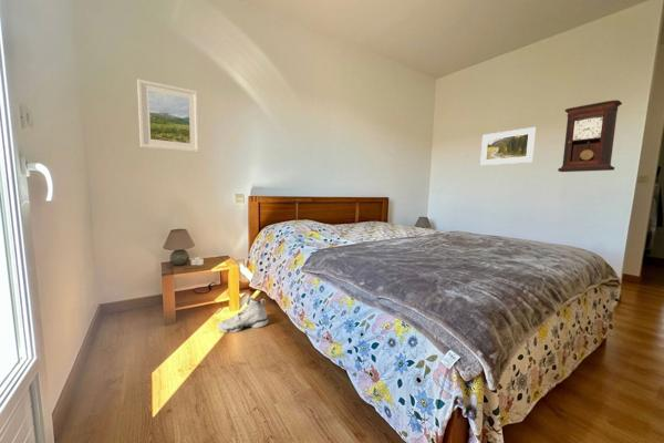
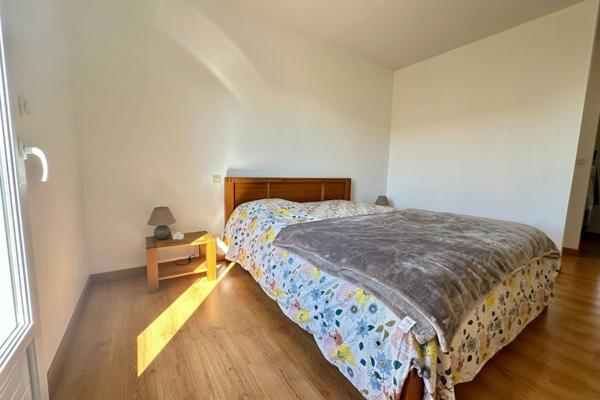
- pendulum clock [557,99,623,173]
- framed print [479,126,537,166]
- sneaker [217,297,269,333]
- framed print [136,79,200,154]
